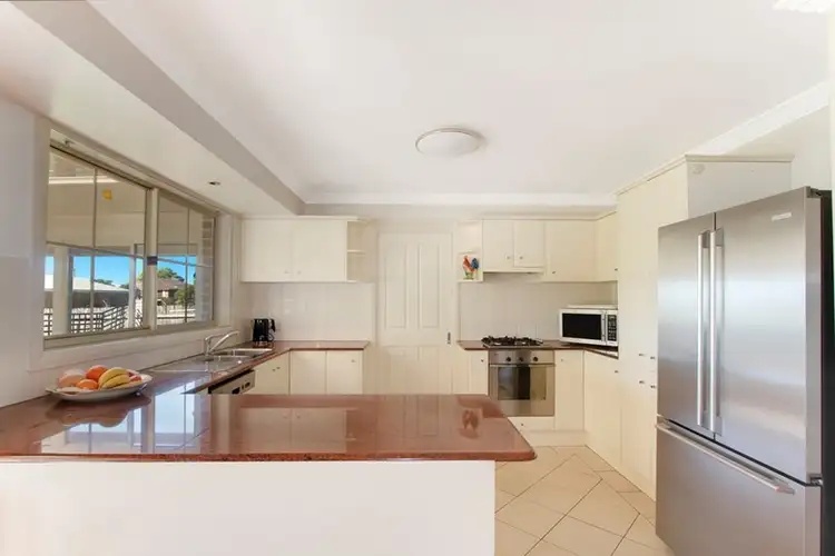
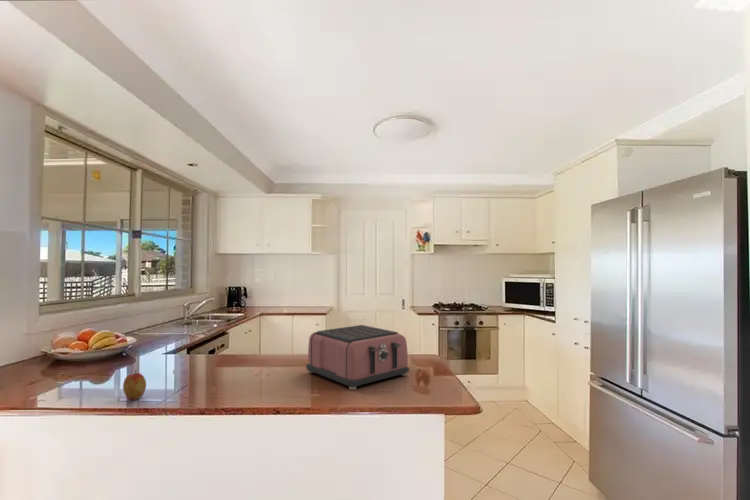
+ toaster [305,324,410,391]
+ apple [122,369,147,401]
